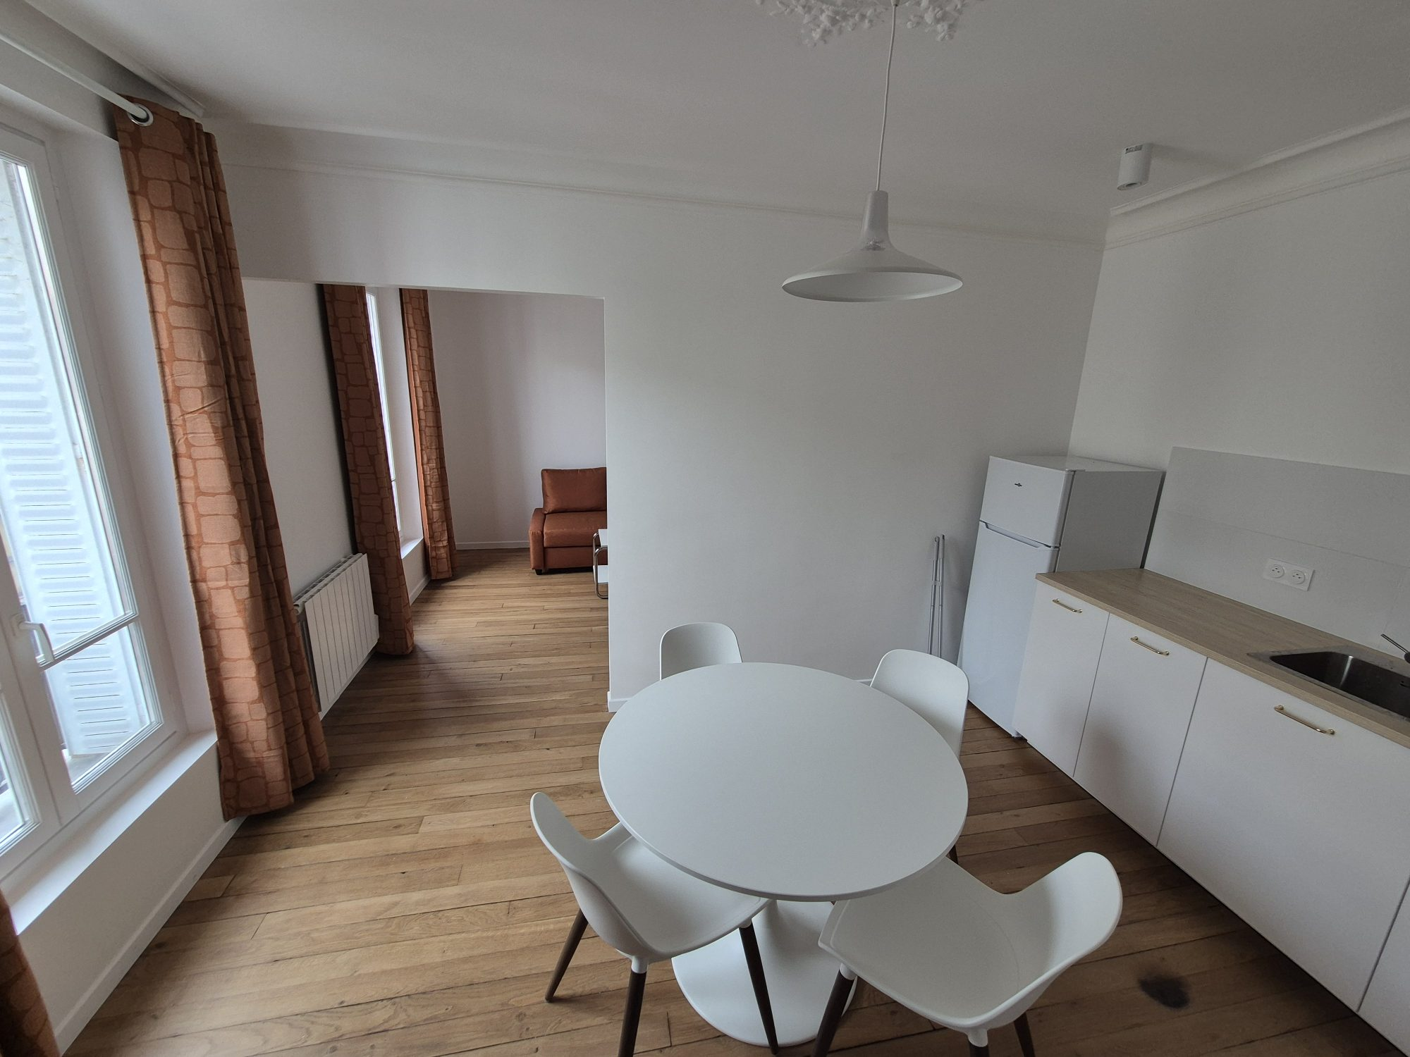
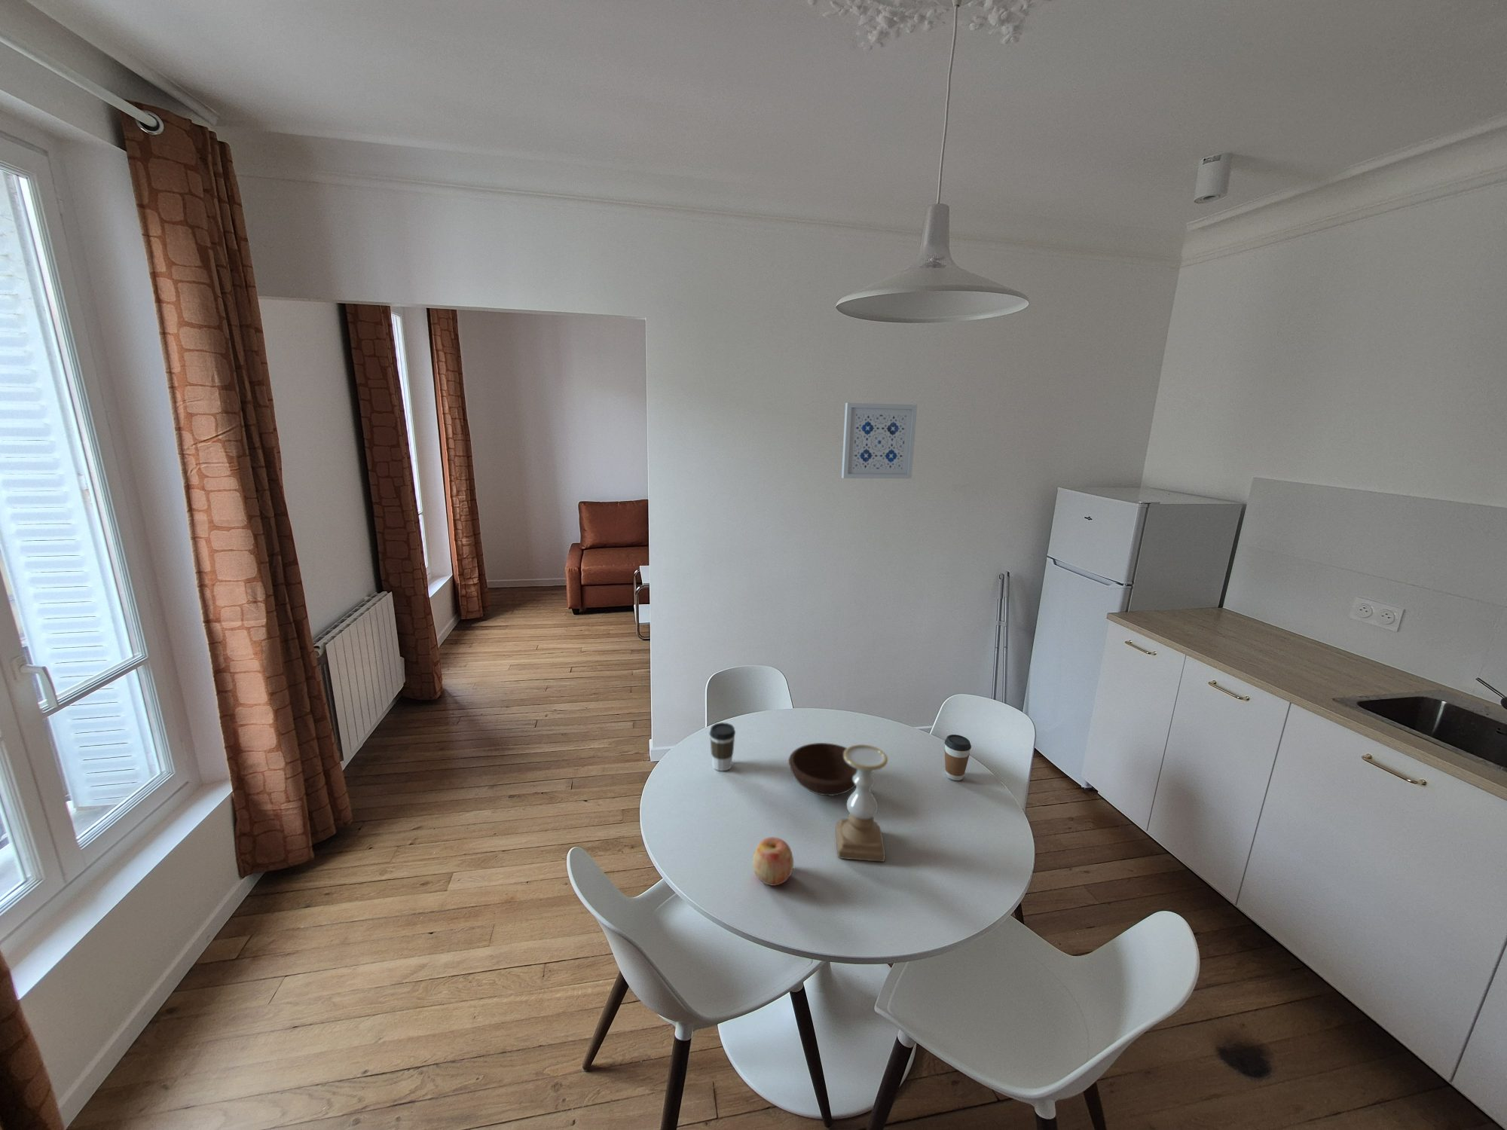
+ candle holder [835,743,889,863]
+ wall art [841,402,917,480]
+ coffee cup [945,734,972,781]
+ coffee cup [710,722,736,772]
+ apple [752,836,794,887]
+ bowl [788,742,857,796]
